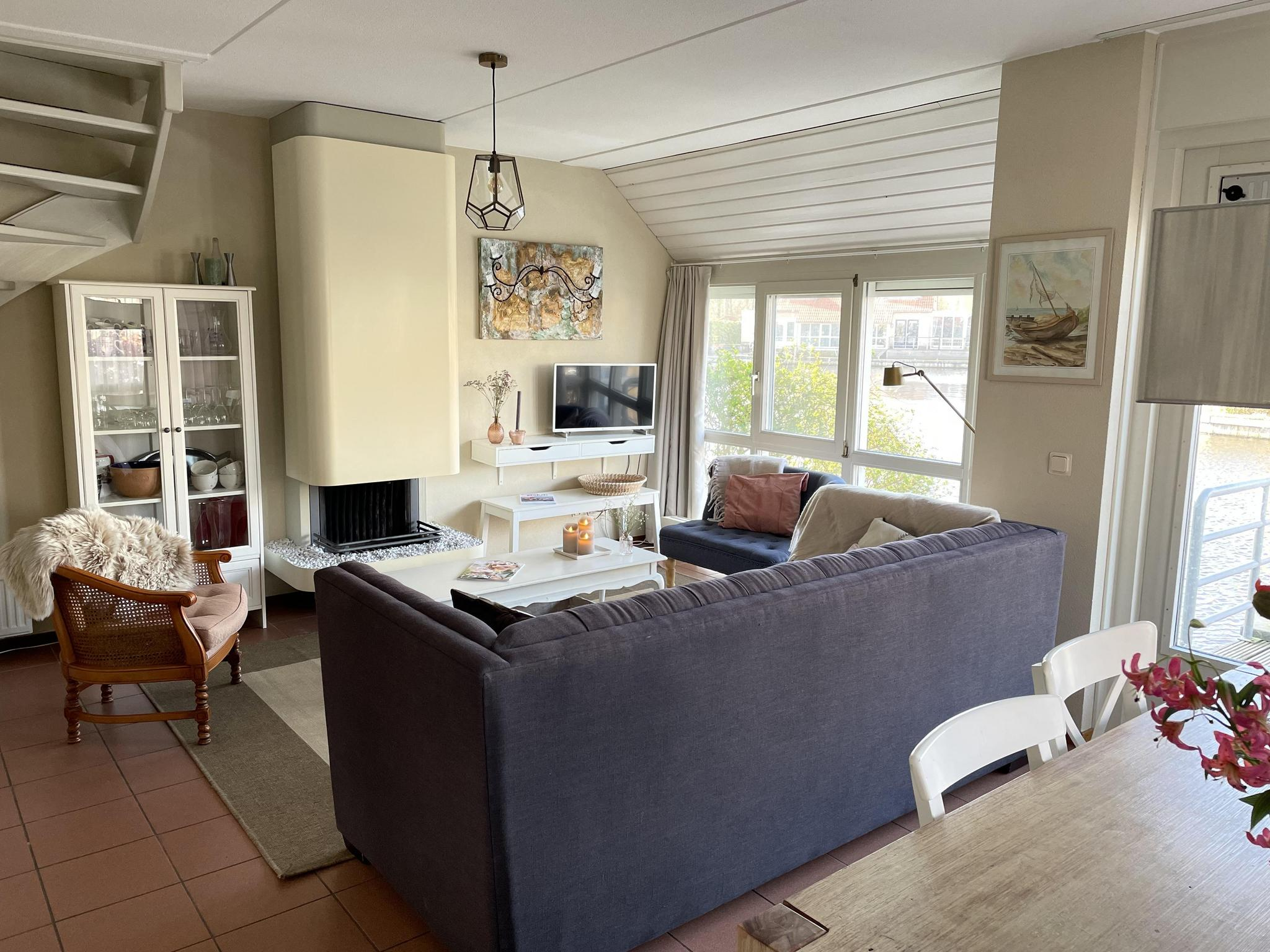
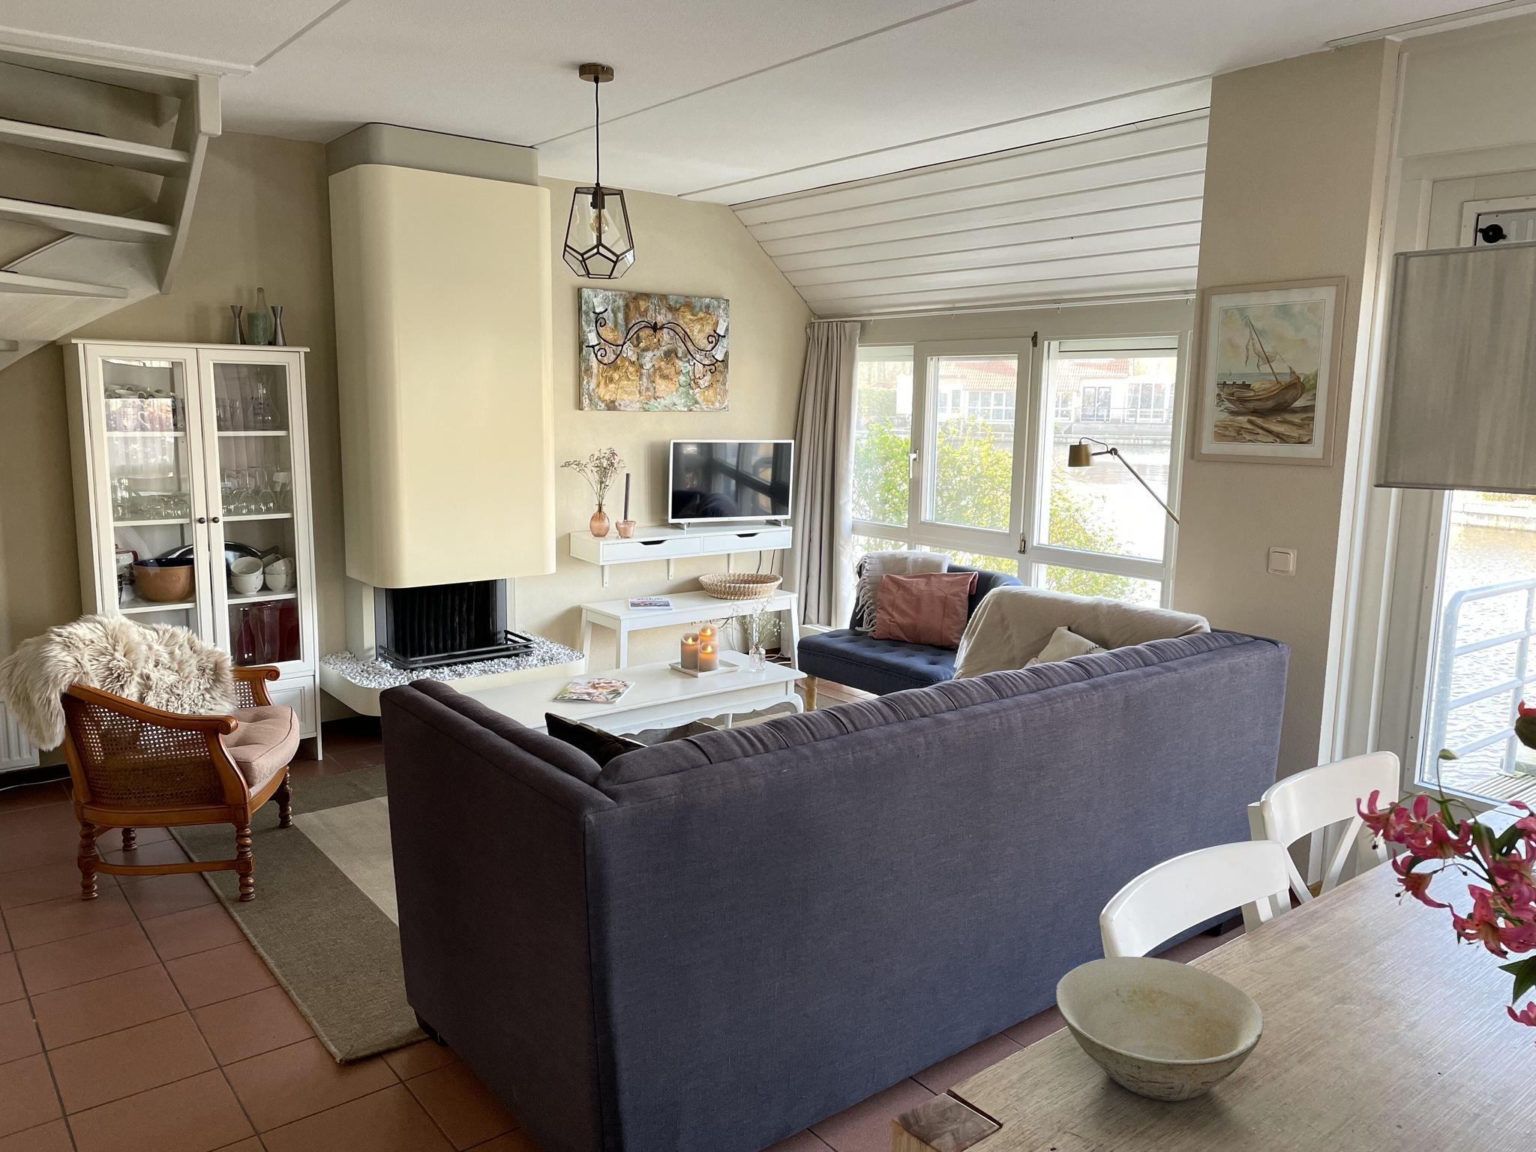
+ bowl [1056,956,1265,1101]
